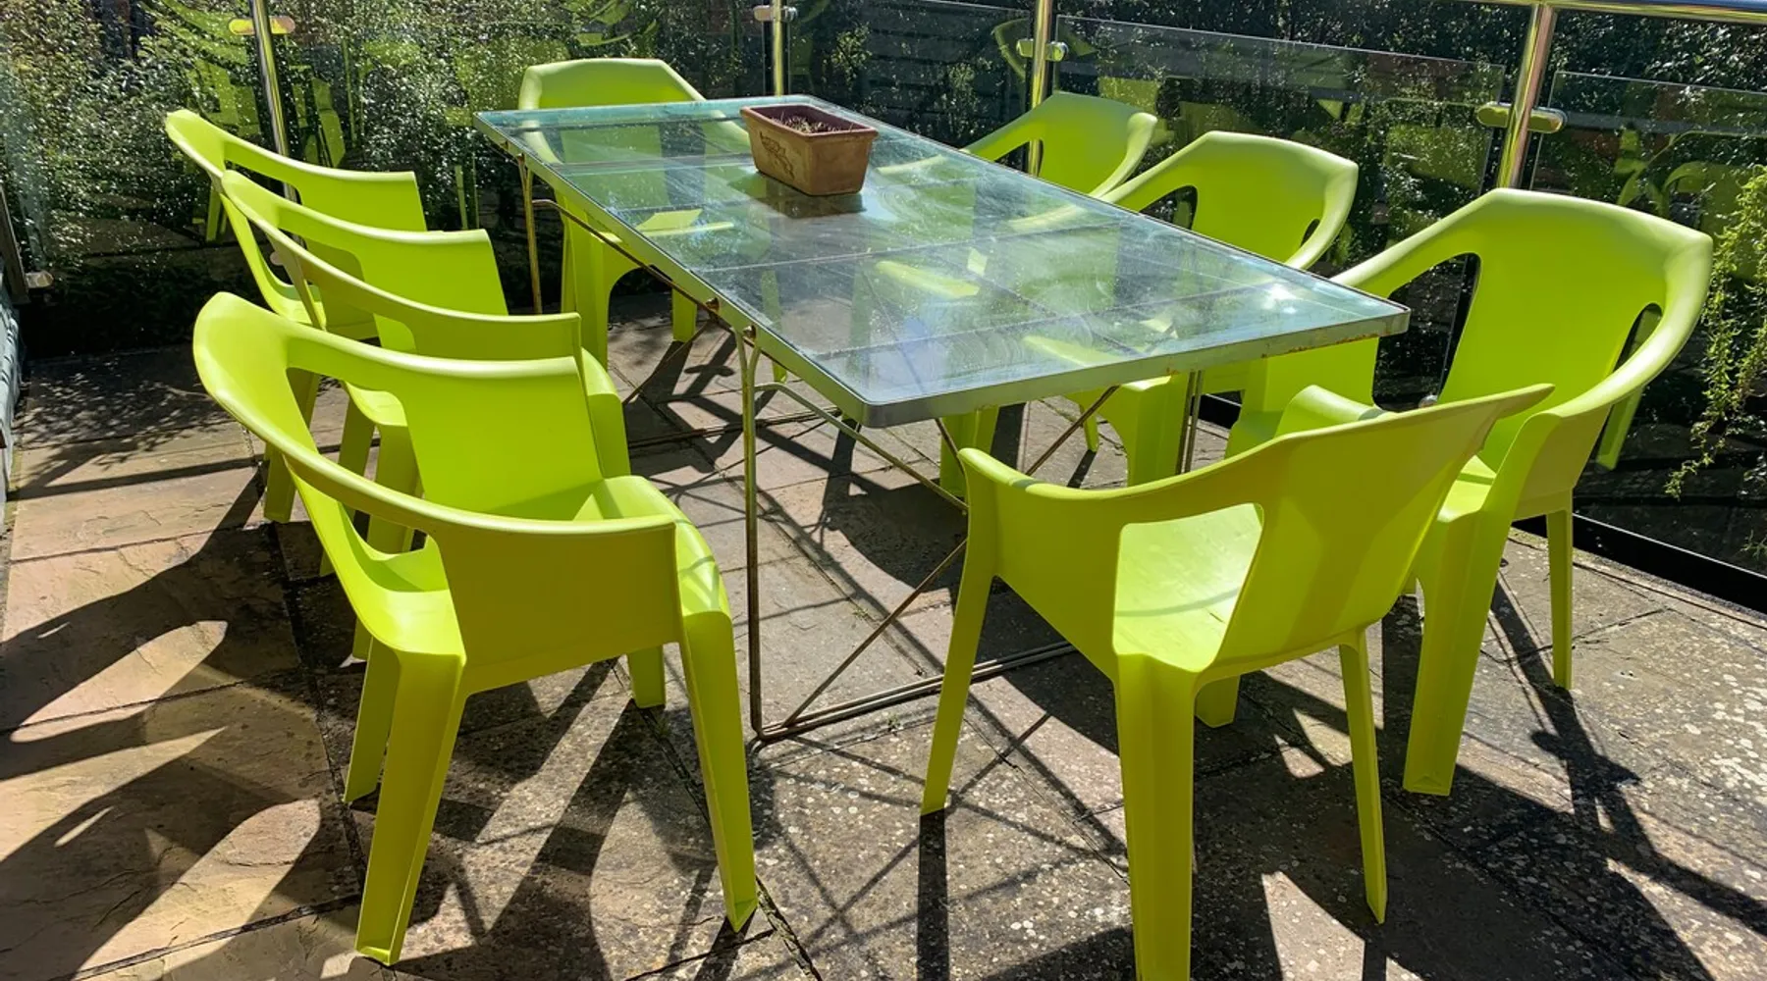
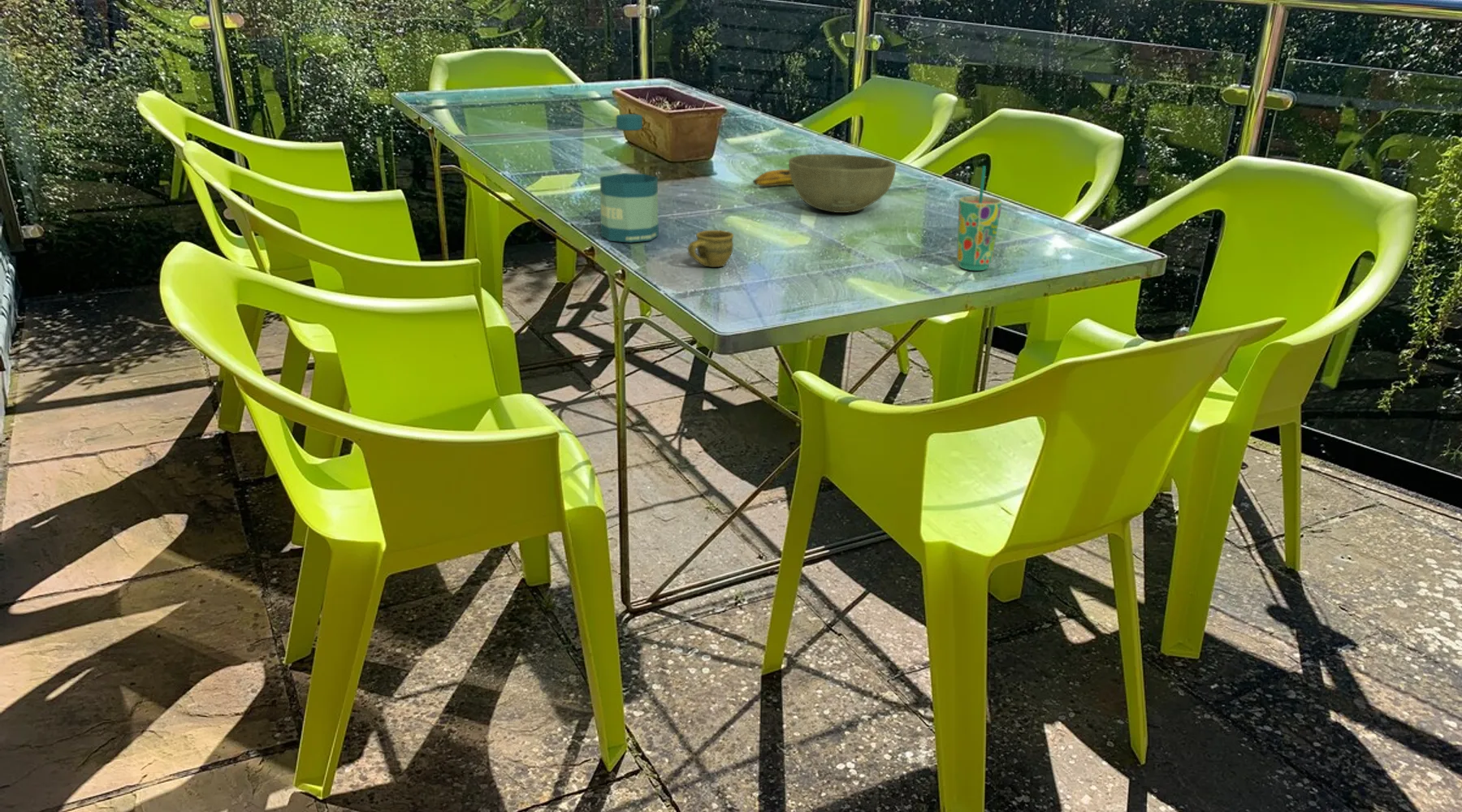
+ banana [752,169,794,187]
+ cup [687,230,734,268]
+ cup [956,165,1003,271]
+ bottle [599,113,660,244]
+ bowl [788,153,897,214]
